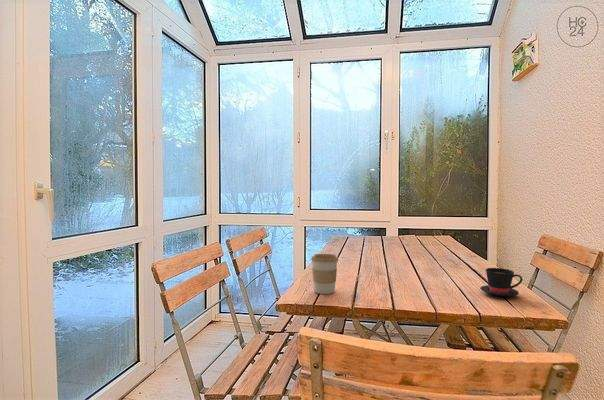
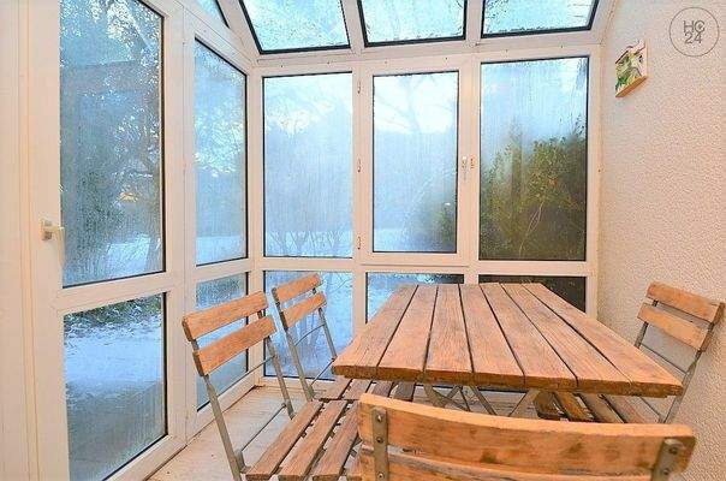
- coffee cup [310,253,339,295]
- teacup [480,267,523,298]
